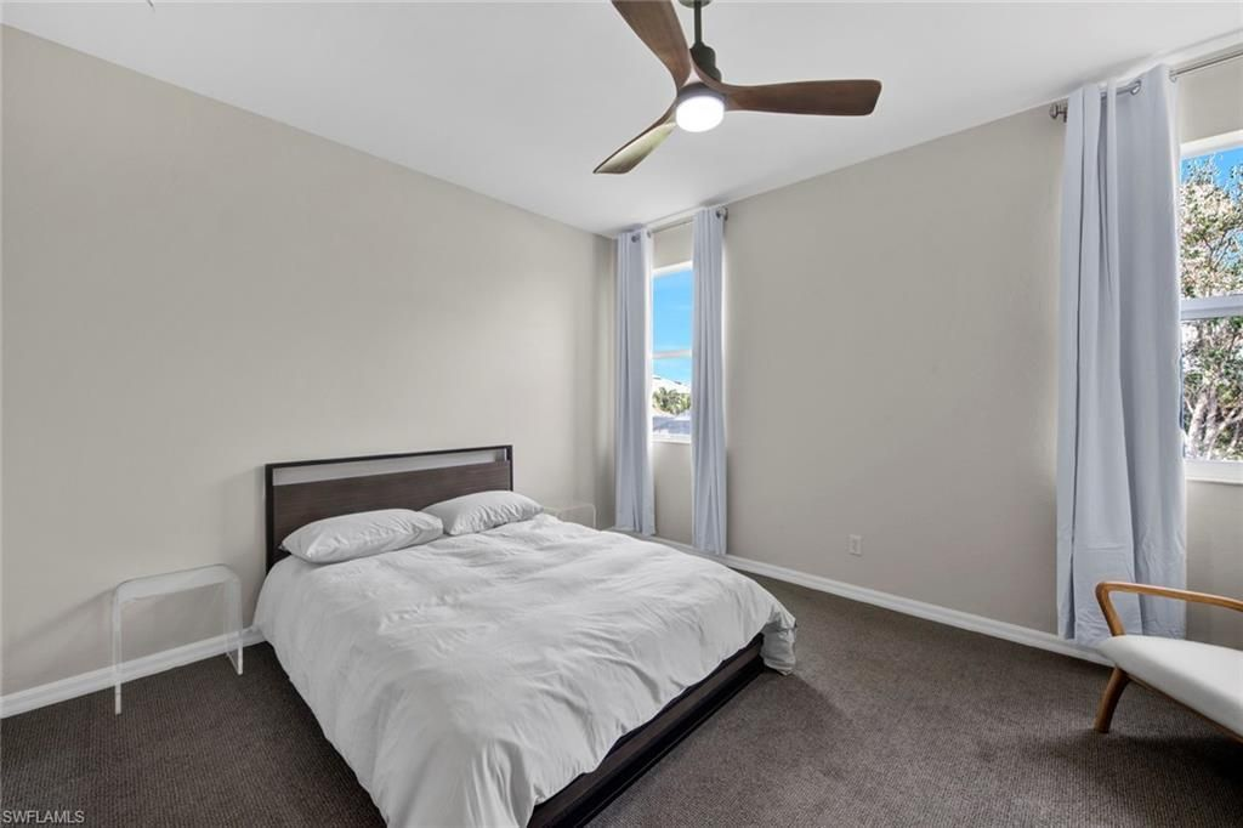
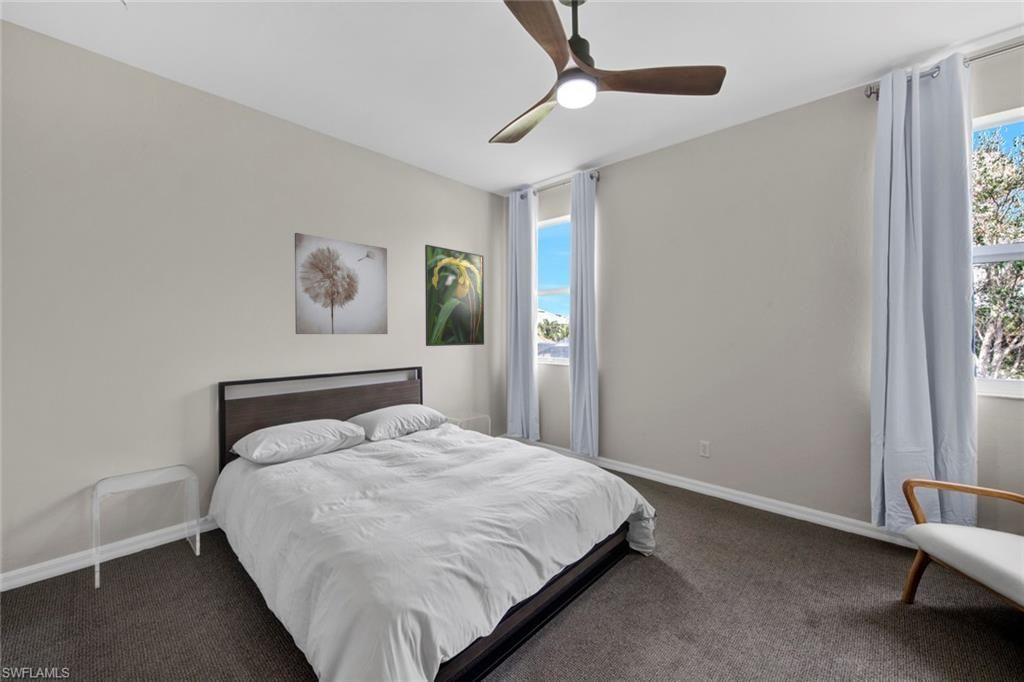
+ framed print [424,244,485,347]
+ wall art [294,232,389,335]
